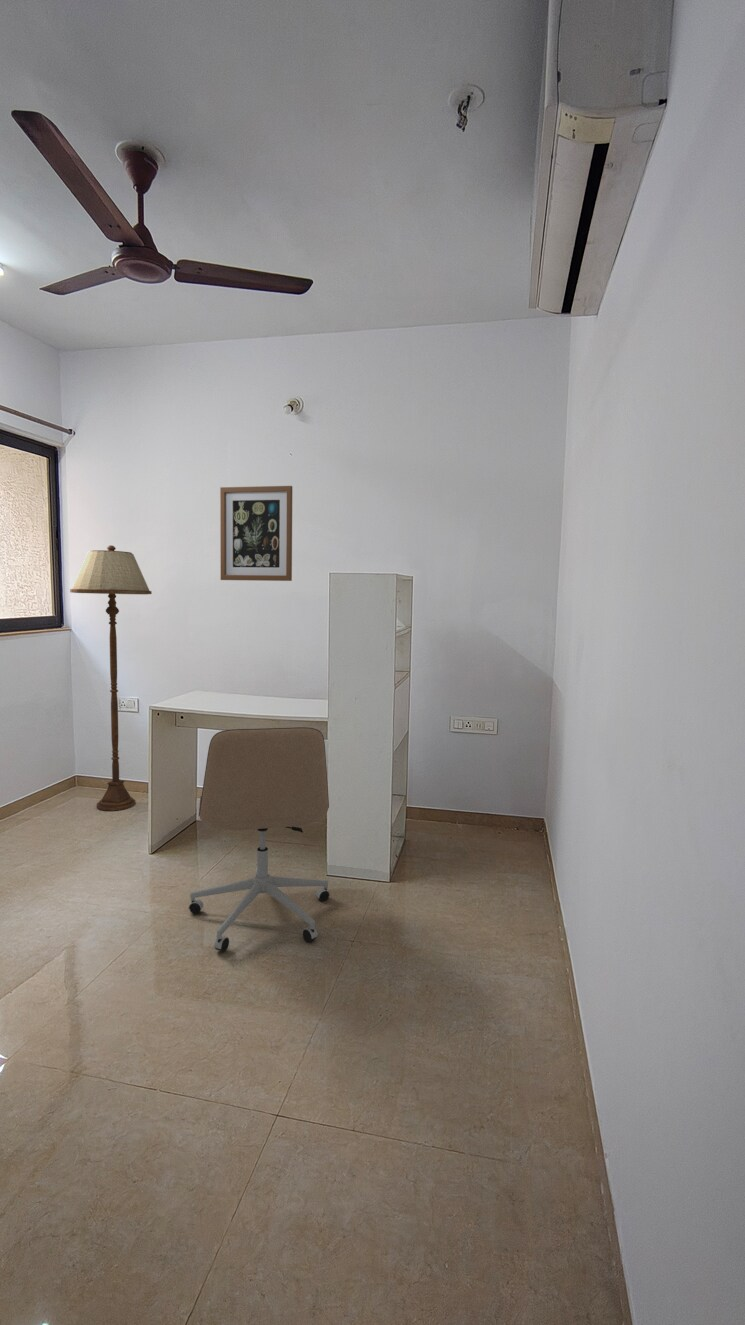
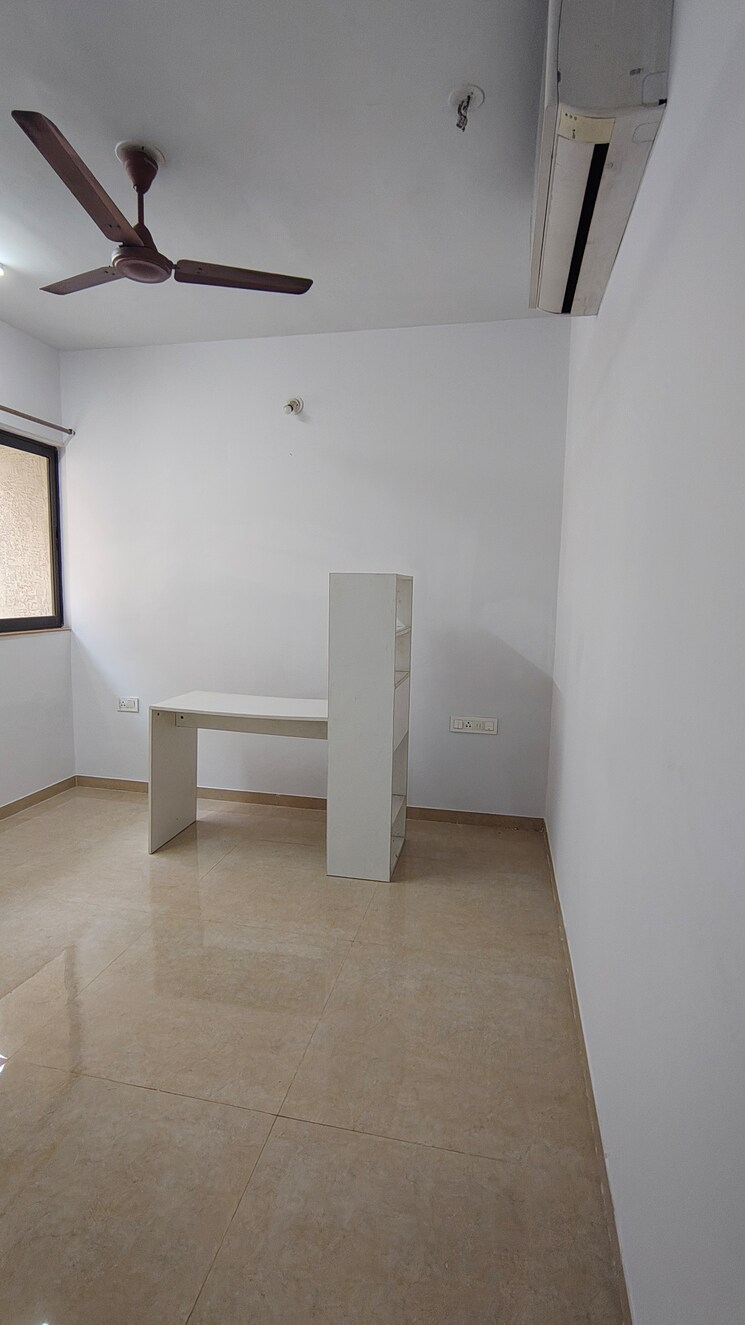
- office chair [188,726,331,952]
- wall art [219,485,293,582]
- floor lamp [69,544,153,812]
